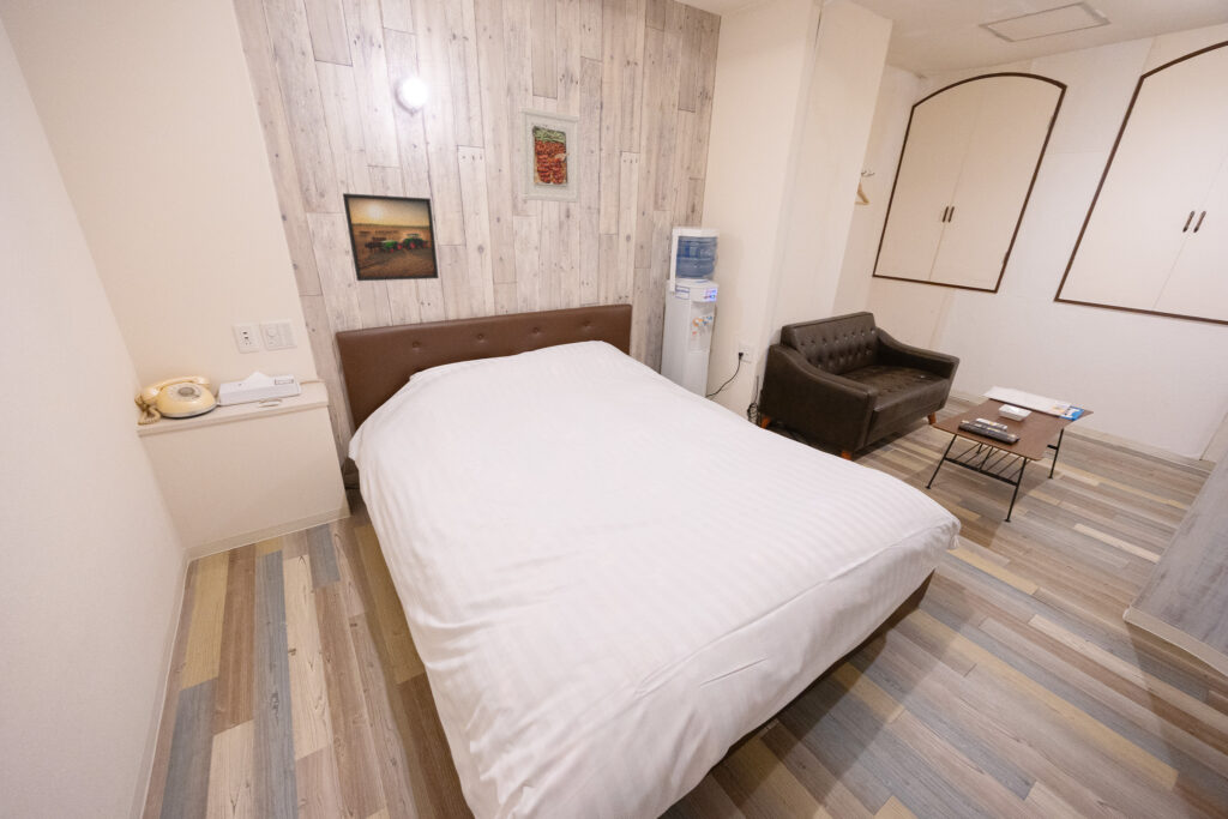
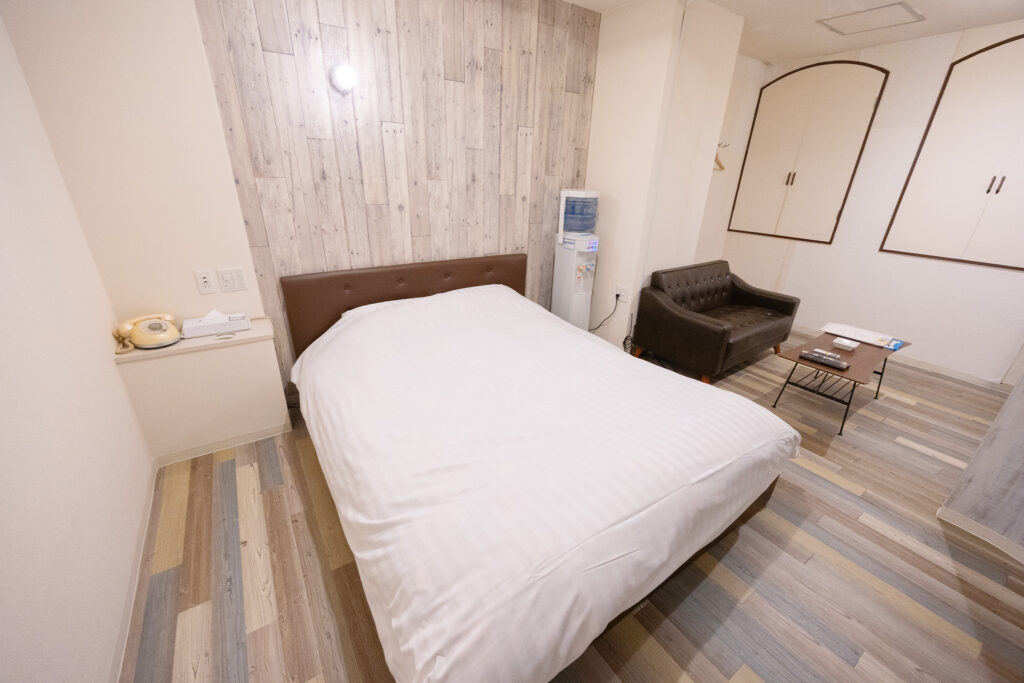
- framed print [518,106,582,204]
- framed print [342,192,440,282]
